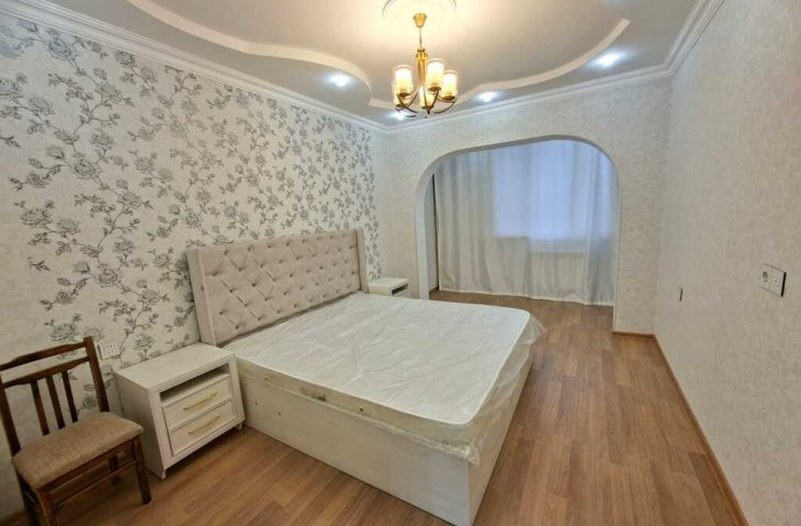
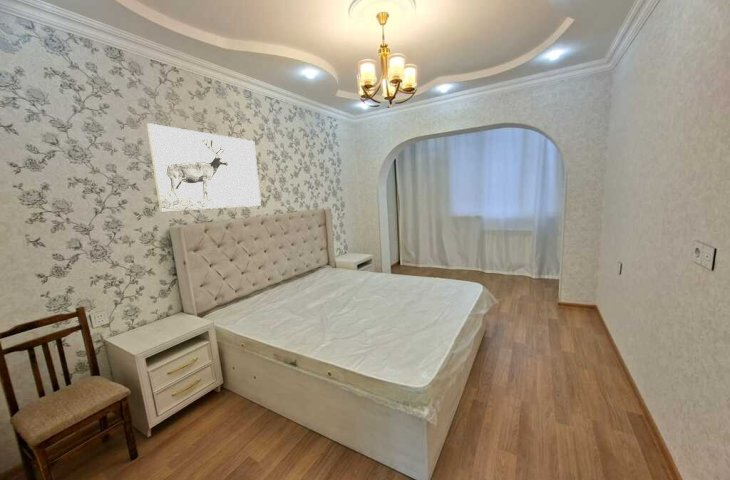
+ wall art [146,122,262,212]
